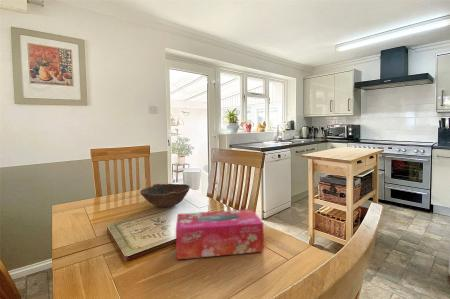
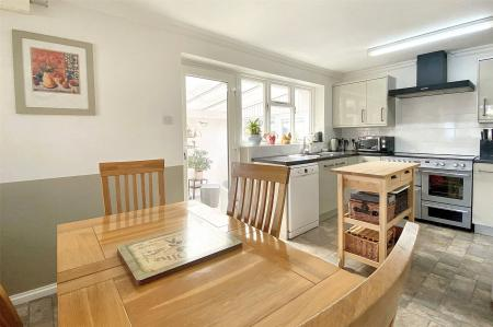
- bowl [139,183,191,208]
- tissue box [175,208,264,260]
